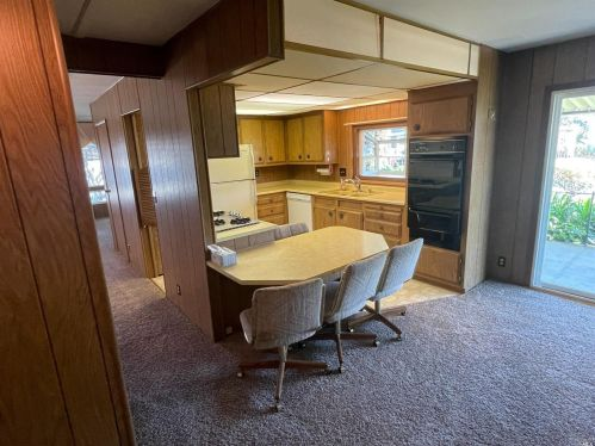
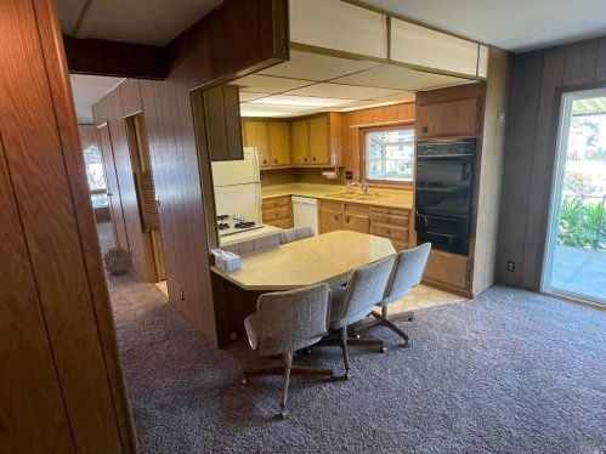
+ woven basket [103,246,132,277]
